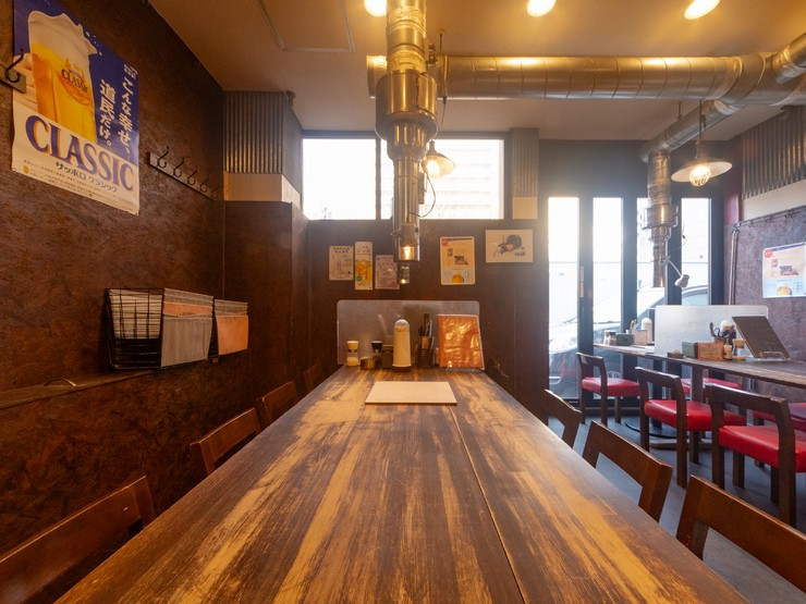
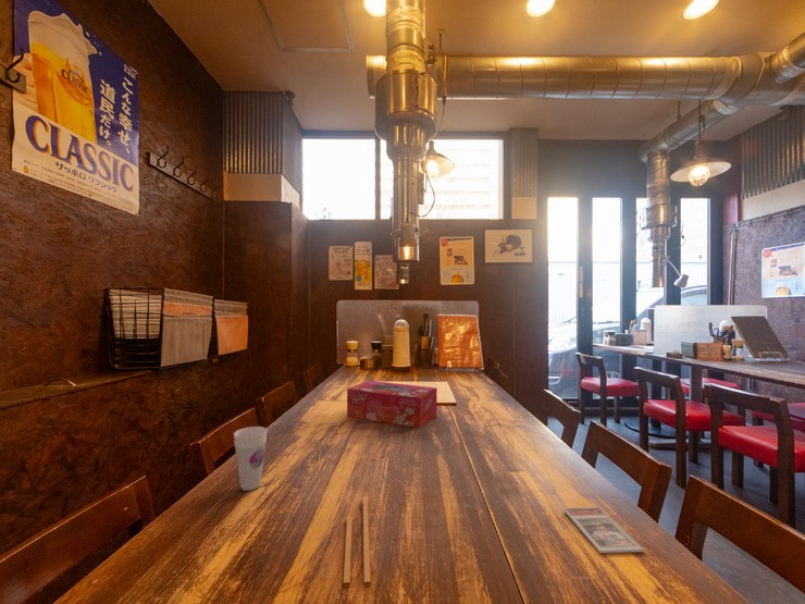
+ chopsticks [343,495,372,588]
+ graded trading card [562,506,645,554]
+ tissue box [346,380,438,429]
+ cup [233,426,269,492]
